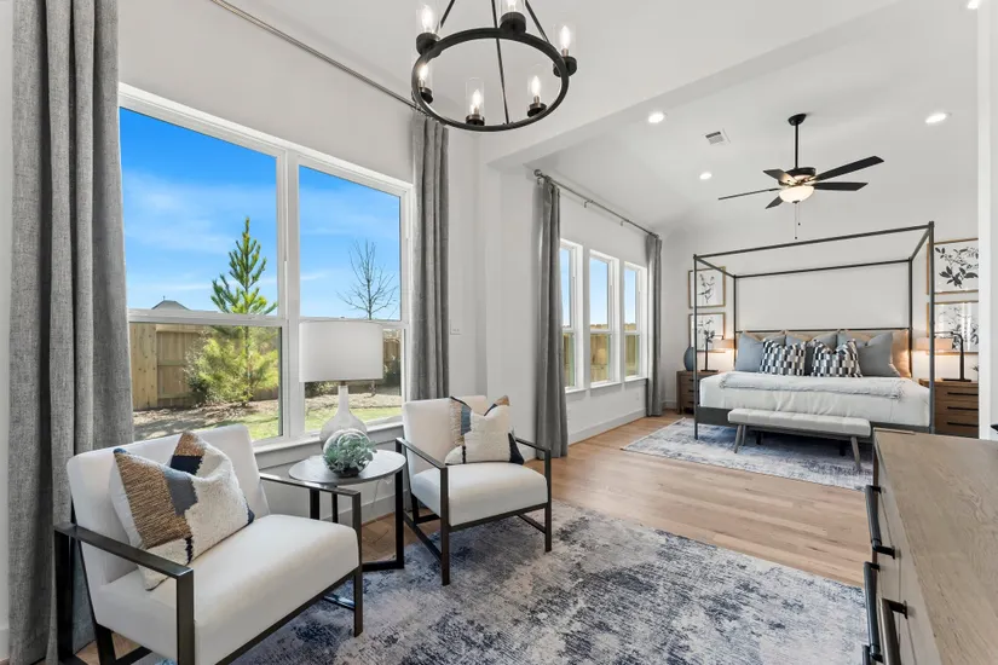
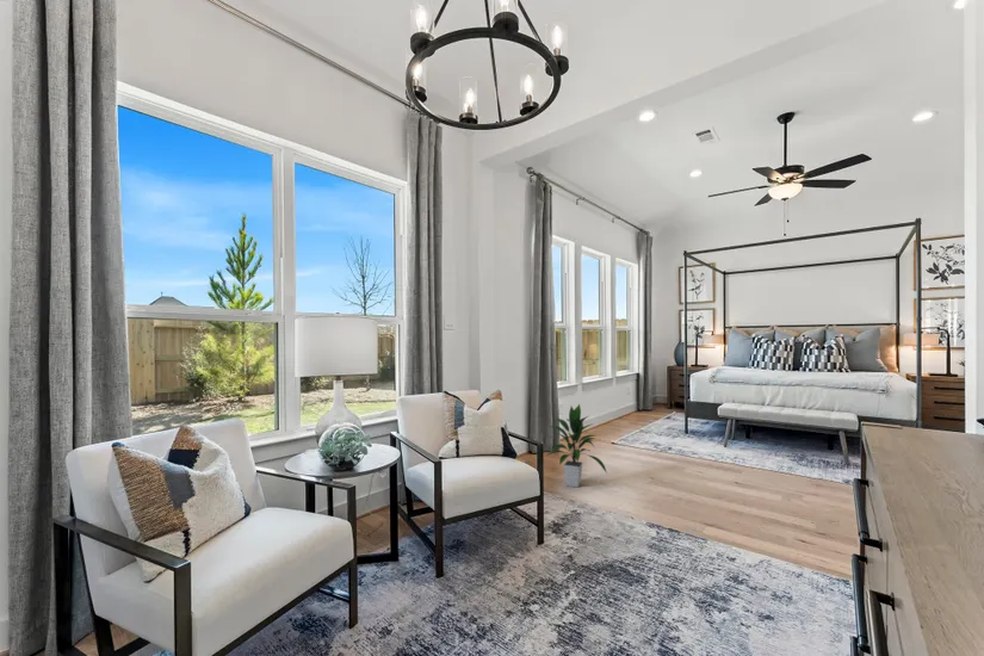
+ indoor plant [544,403,608,488]
